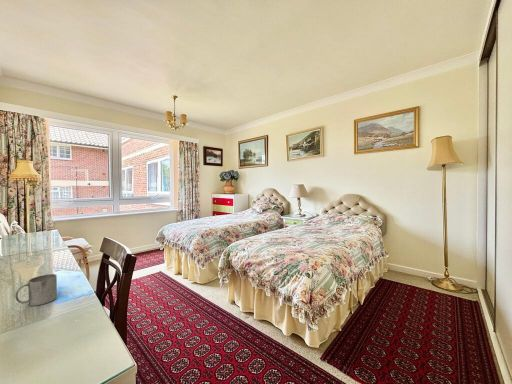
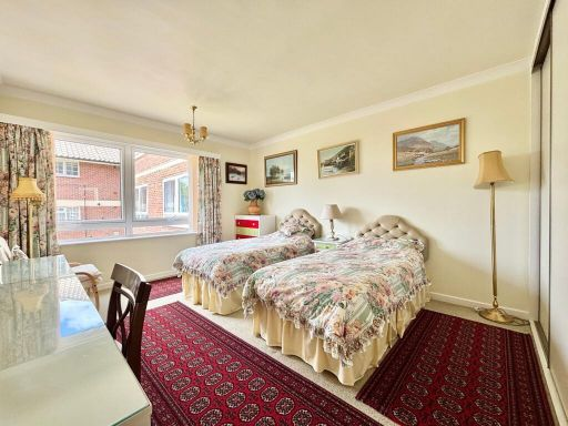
- mug [14,273,58,307]
